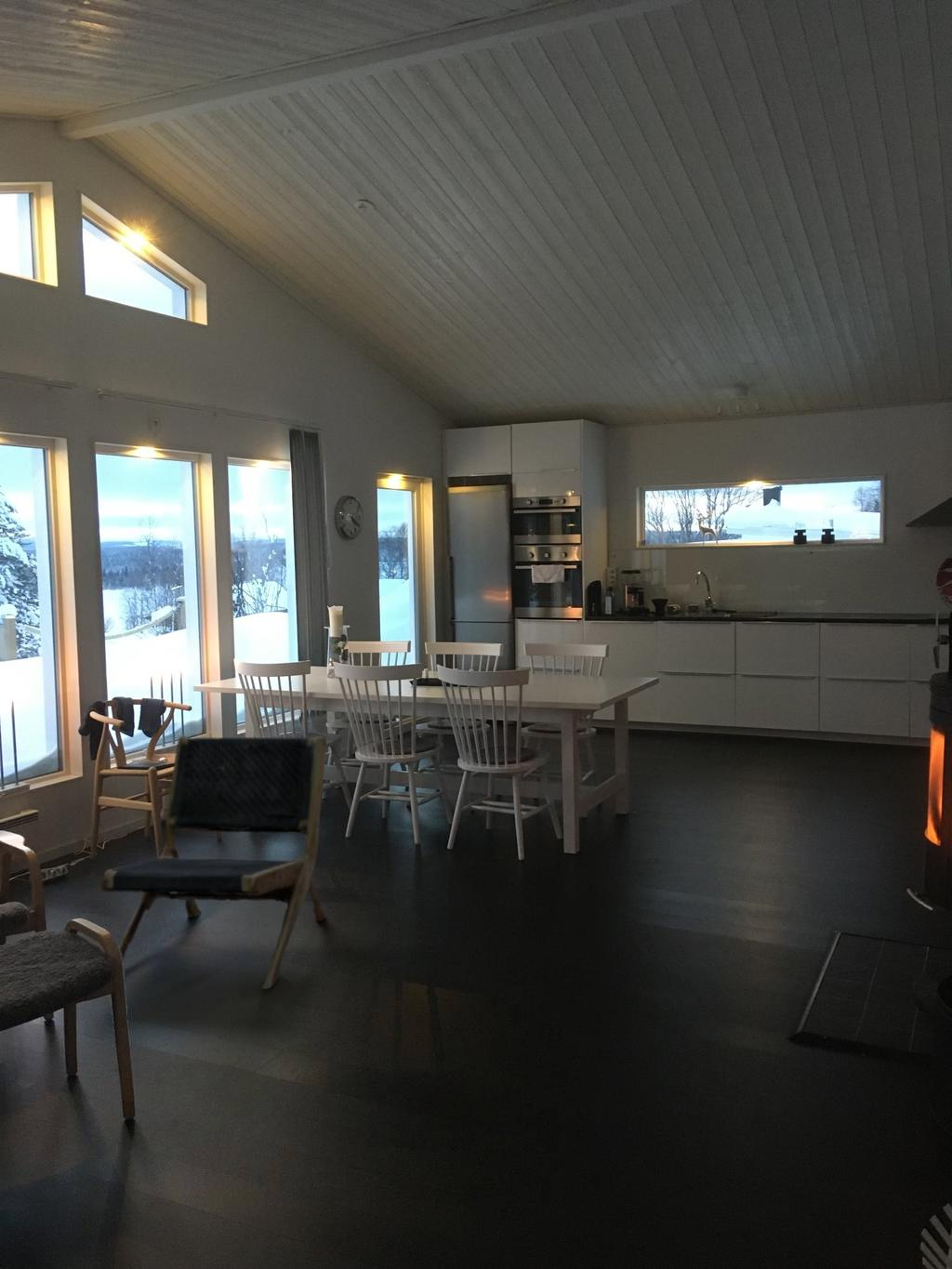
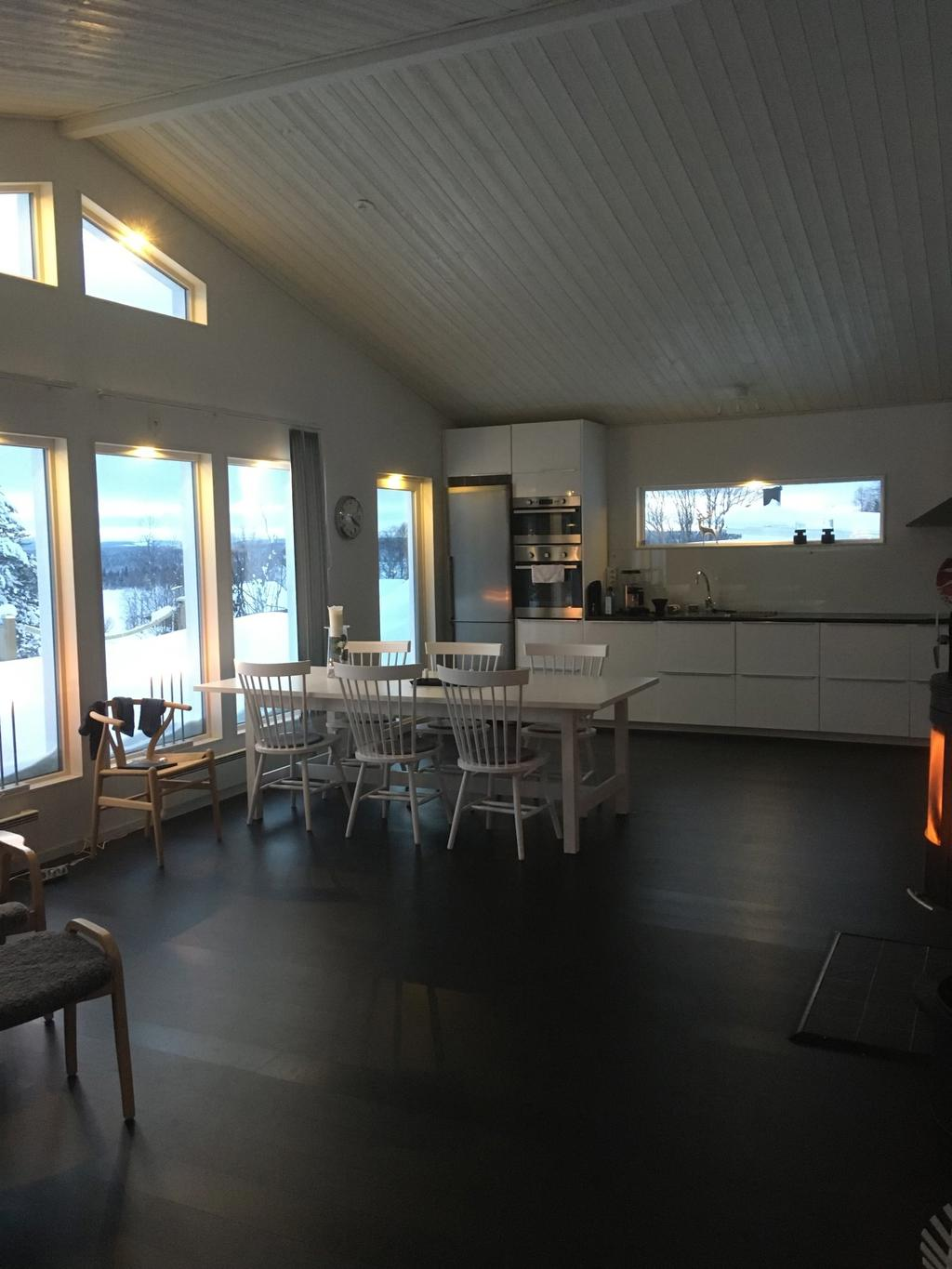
- lounge chair [99,734,327,990]
